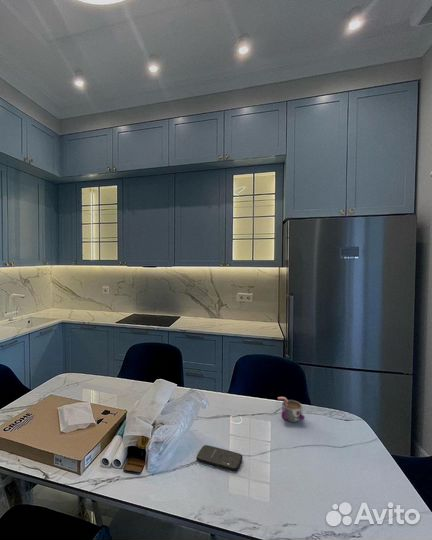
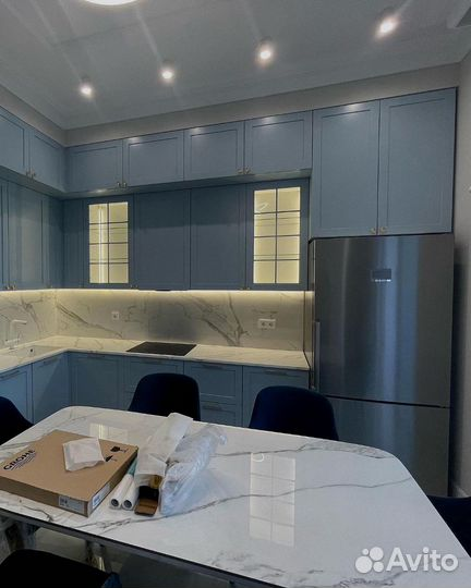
- smartphone [195,444,243,472]
- mug [277,396,306,423]
